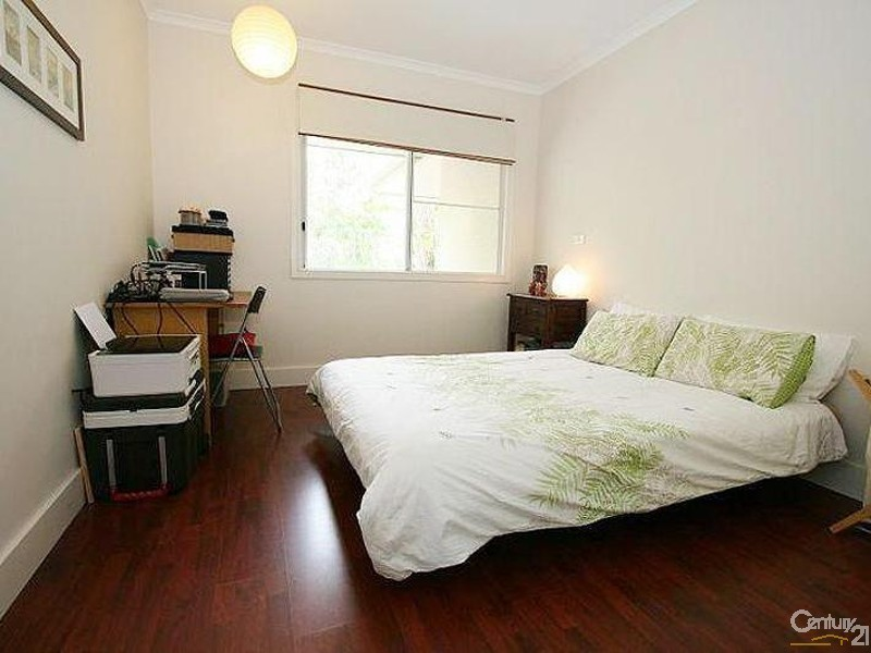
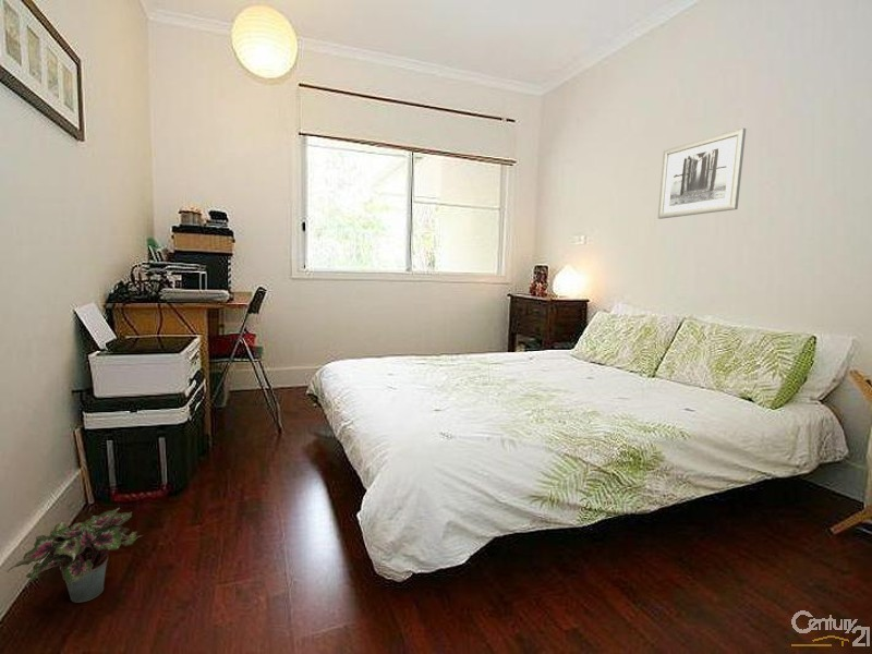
+ potted plant [7,507,144,604]
+ wall art [657,128,747,220]
